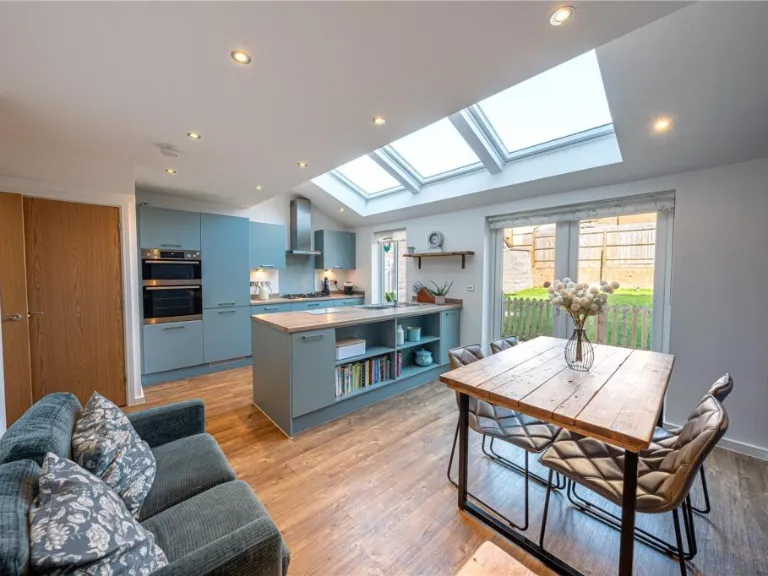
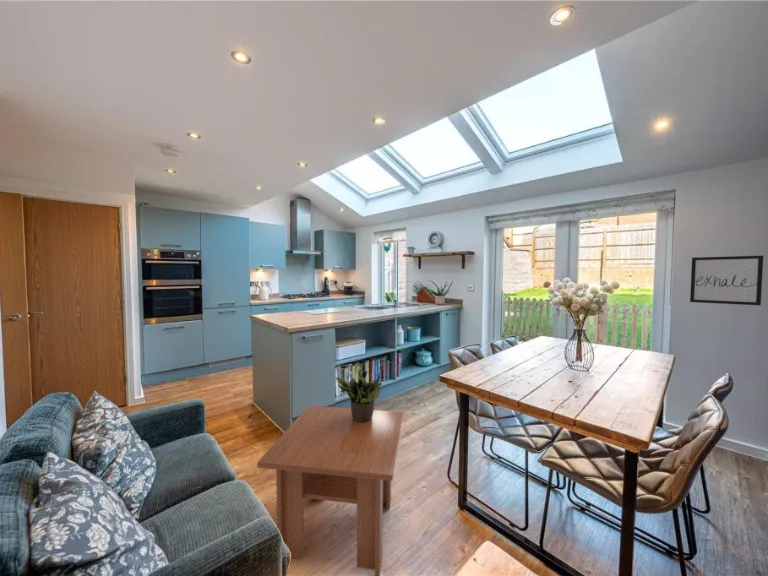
+ potted plant [334,369,383,421]
+ coffee table [256,405,404,576]
+ wall art [689,255,764,306]
